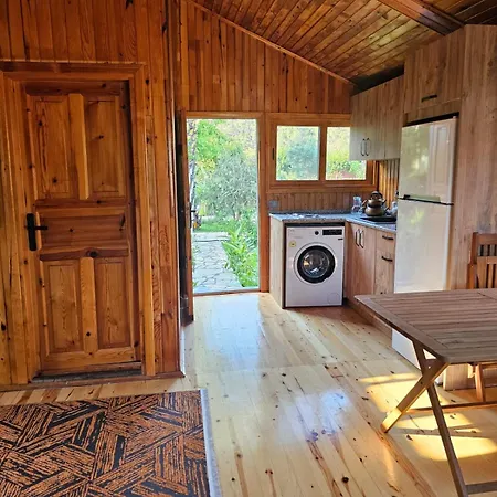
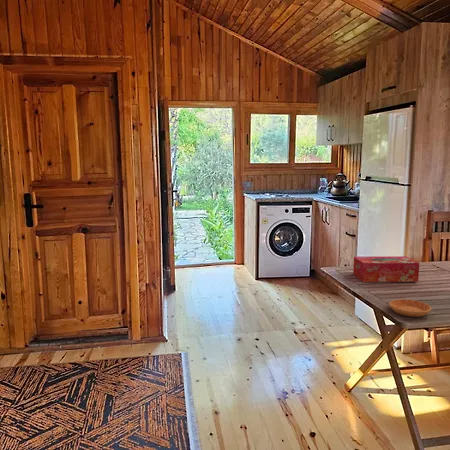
+ saucer [388,298,432,318]
+ tissue box [352,255,420,283]
